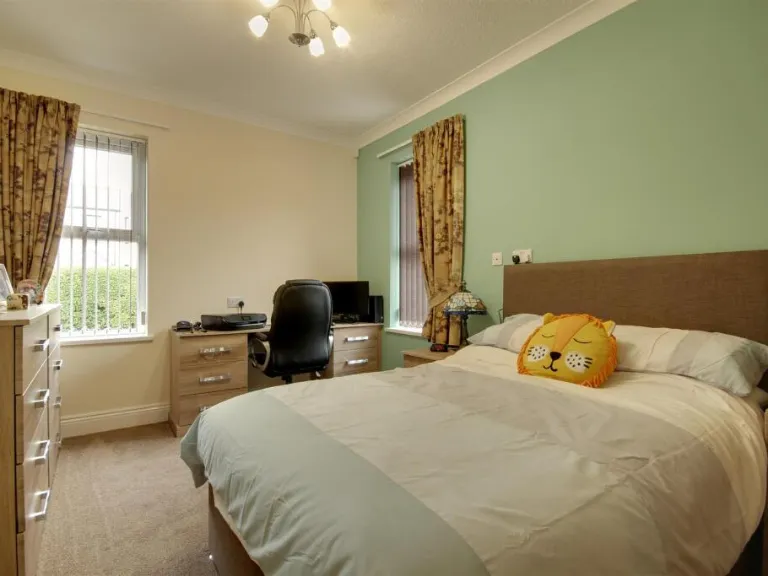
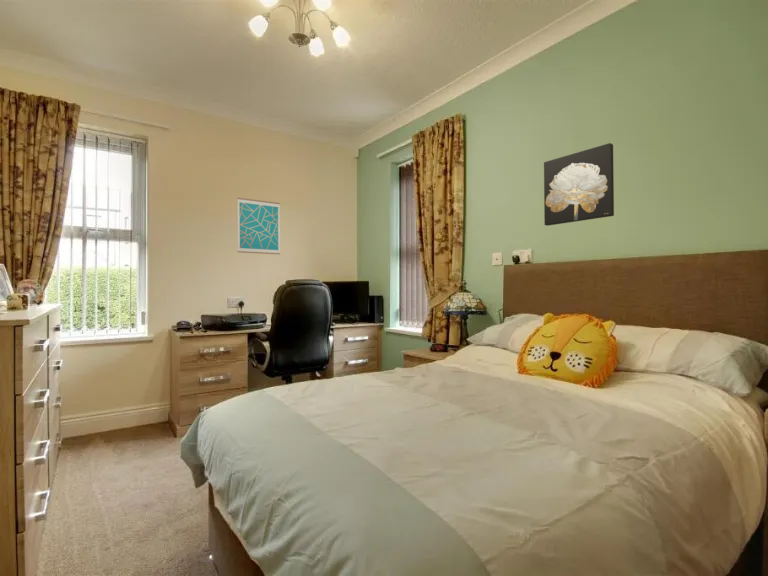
+ wall art [237,197,281,255]
+ wall art [543,142,615,227]
